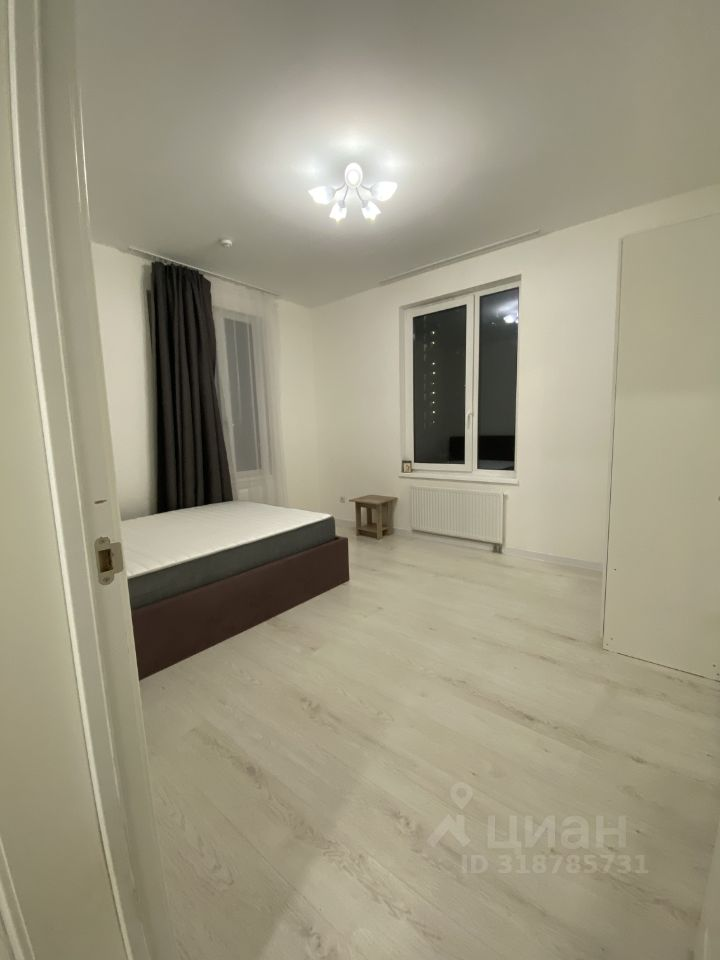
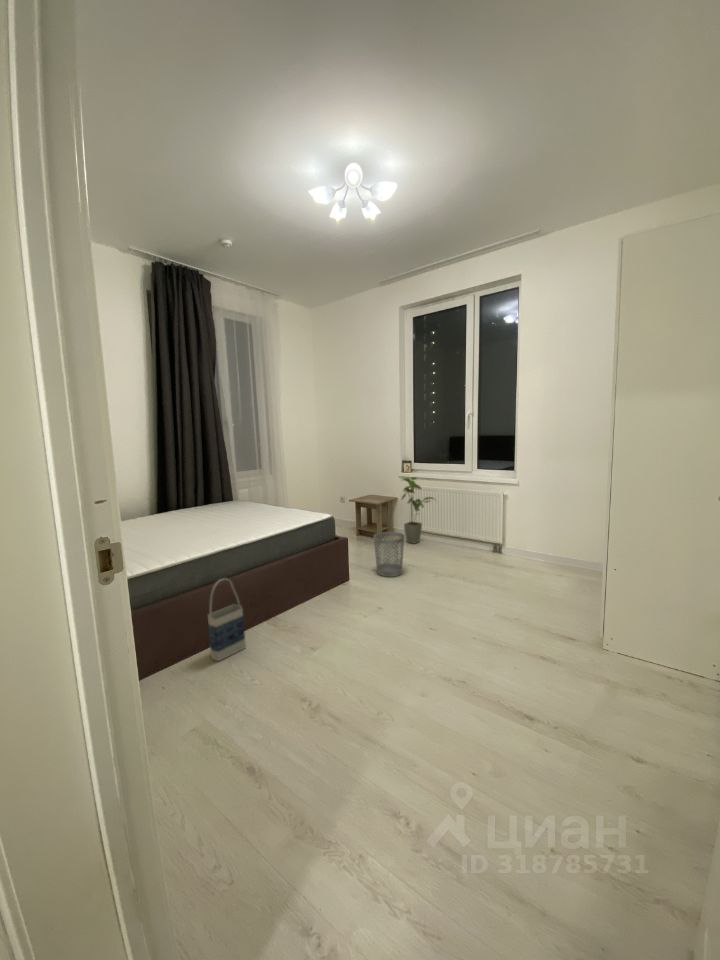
+ wastebasket [372,531,405,578]
+ house plant [400,476,438,545]
+ bag [207,577,247,662]
